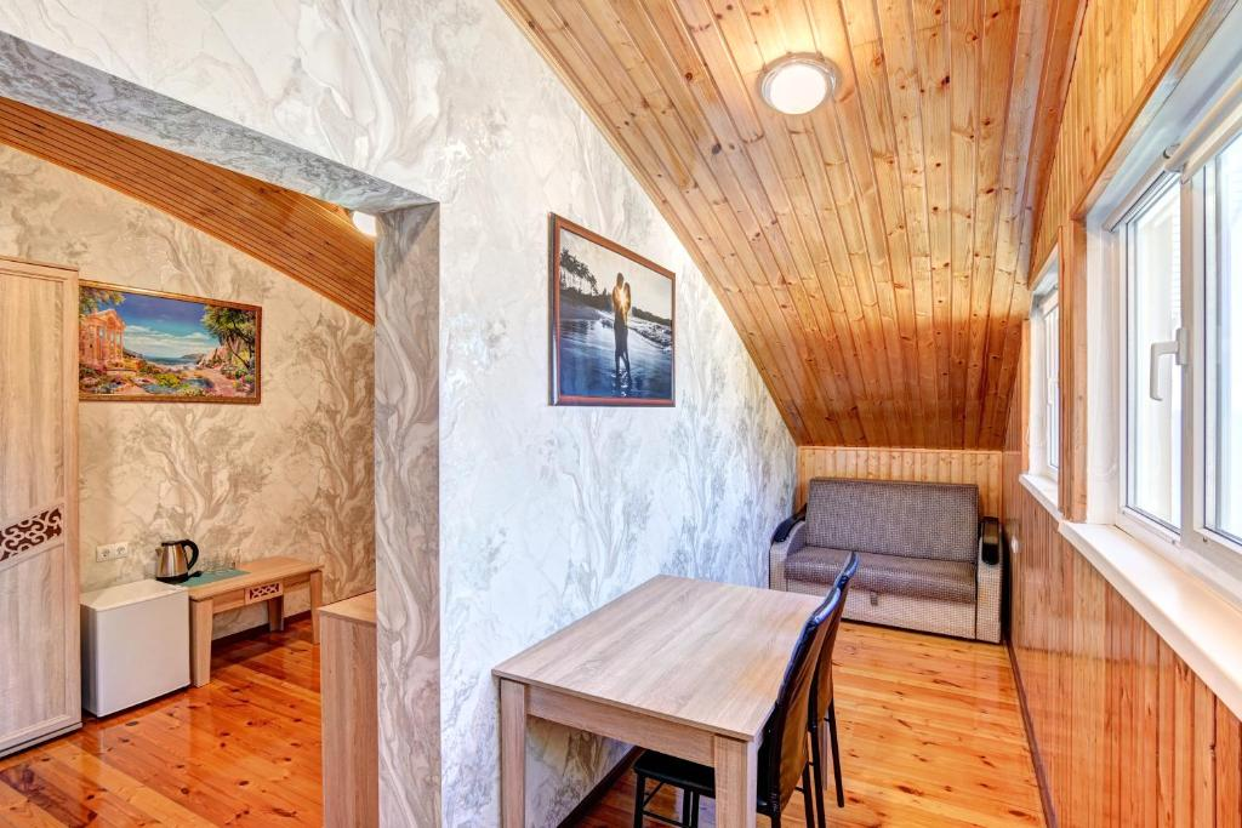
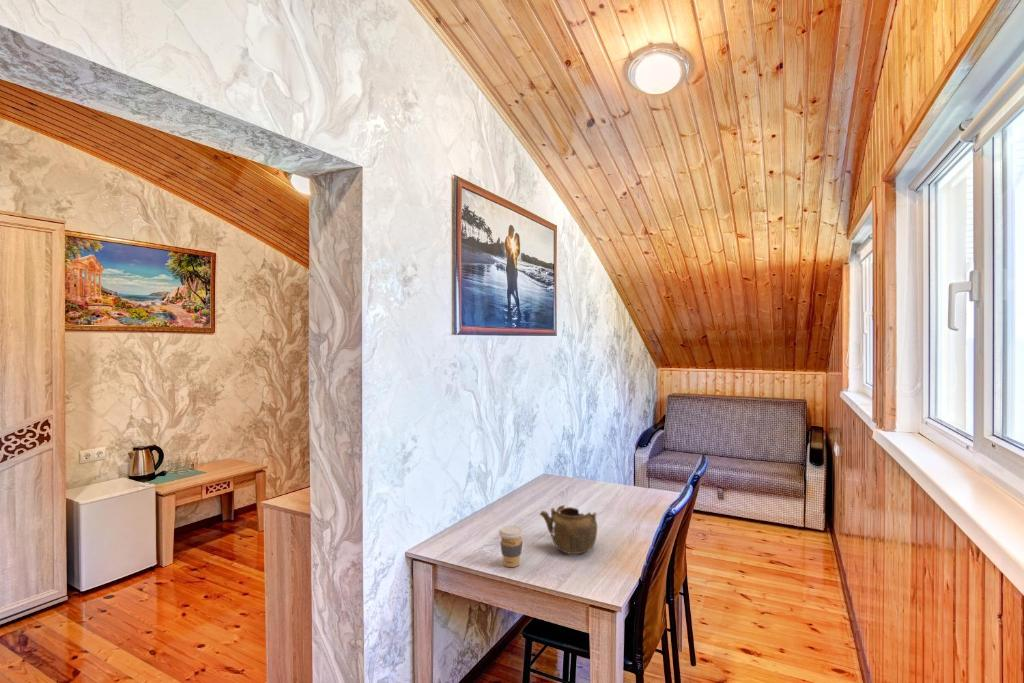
+ coffee cup [498,525,525,568]
+ teapot [538,504,598,555]
